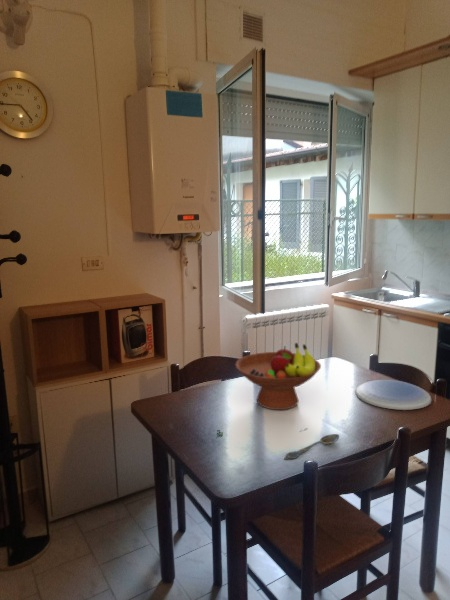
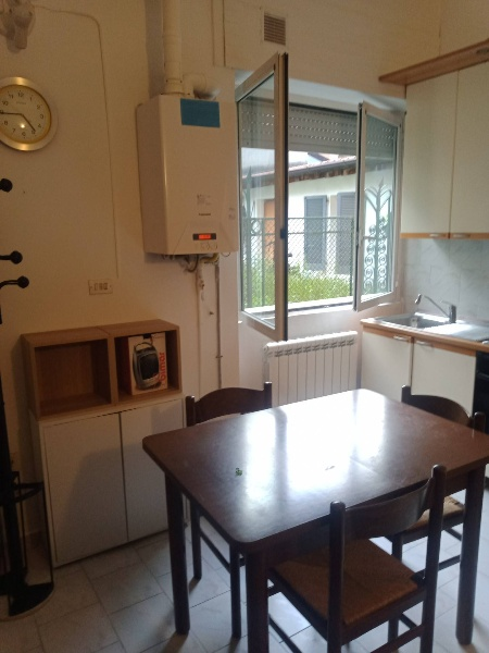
- fruit bowl [234,342,322,411]
- plate [355,379,433,411]
- spoon [283,433,340,460]
